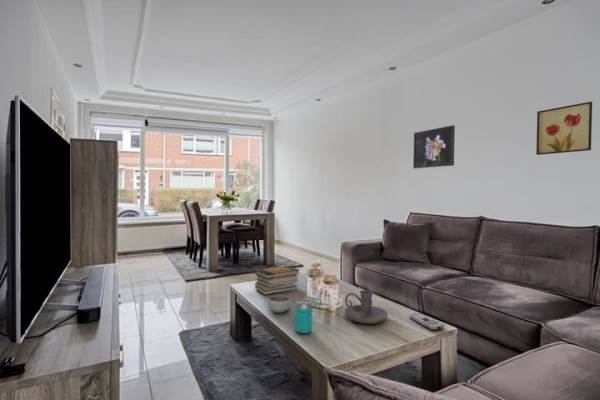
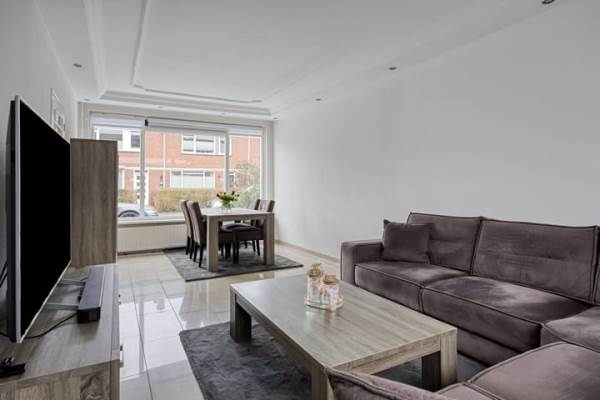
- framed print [412,124,456,170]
- beverage can [294,298,314,335]
- book stack [254,265,301,296]
- bowl [267,294,292,314]
- candle holder [344,289,389,325]
- wall art [535,101,593,156]
- remote control [409,313,445,331]
